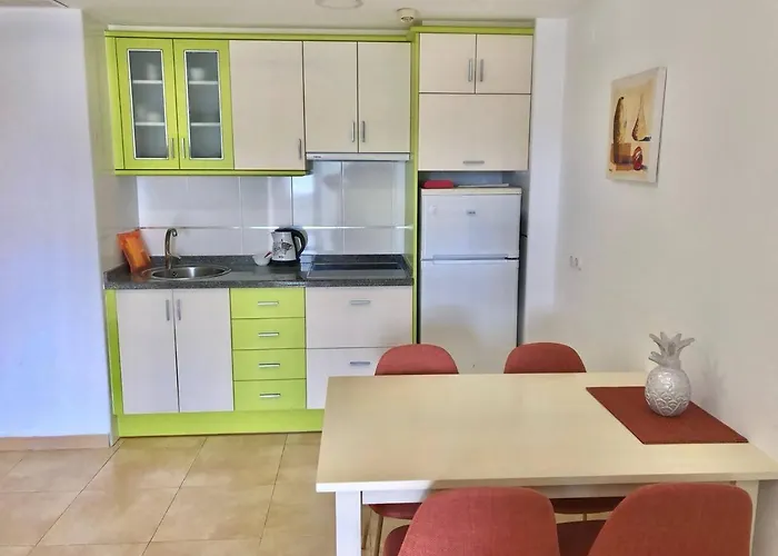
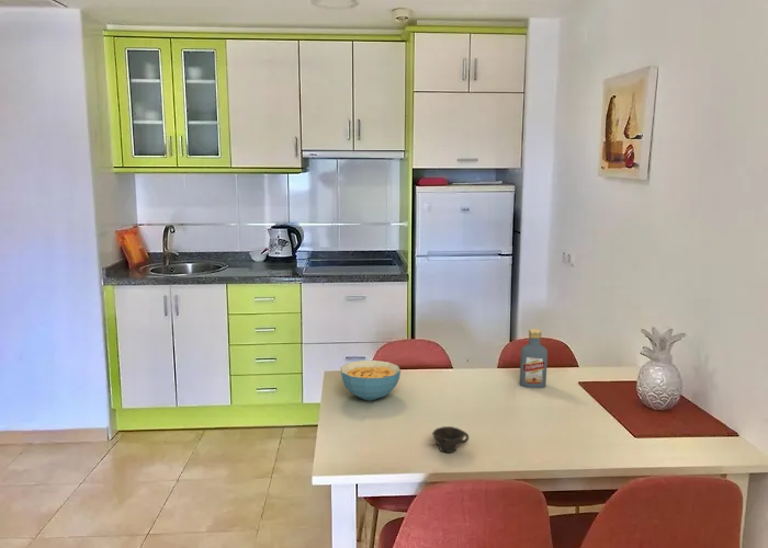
+ cereal bowl [339,359,402,401]
+ cup [431,425,470,454]
+ vodka [519,328,549,389]
